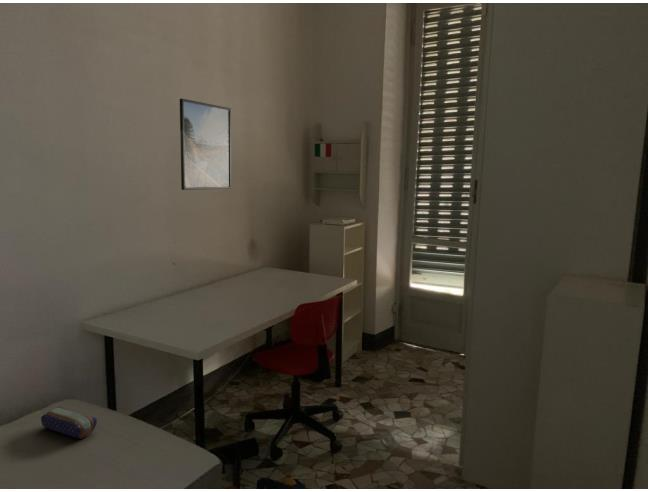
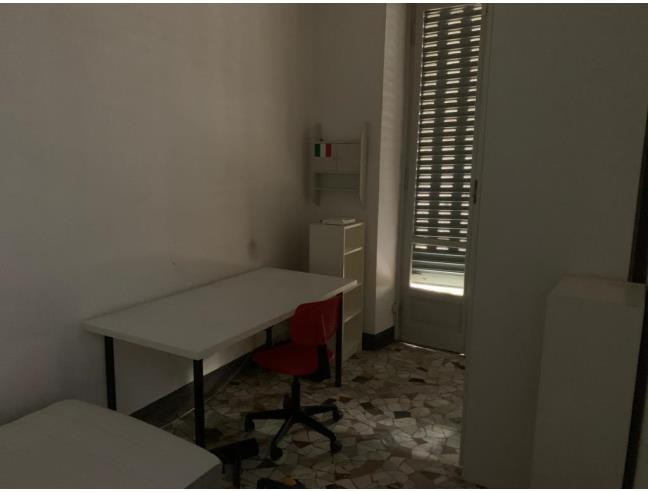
- pencil case [40,406,98,440]
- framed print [179,98,232,191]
